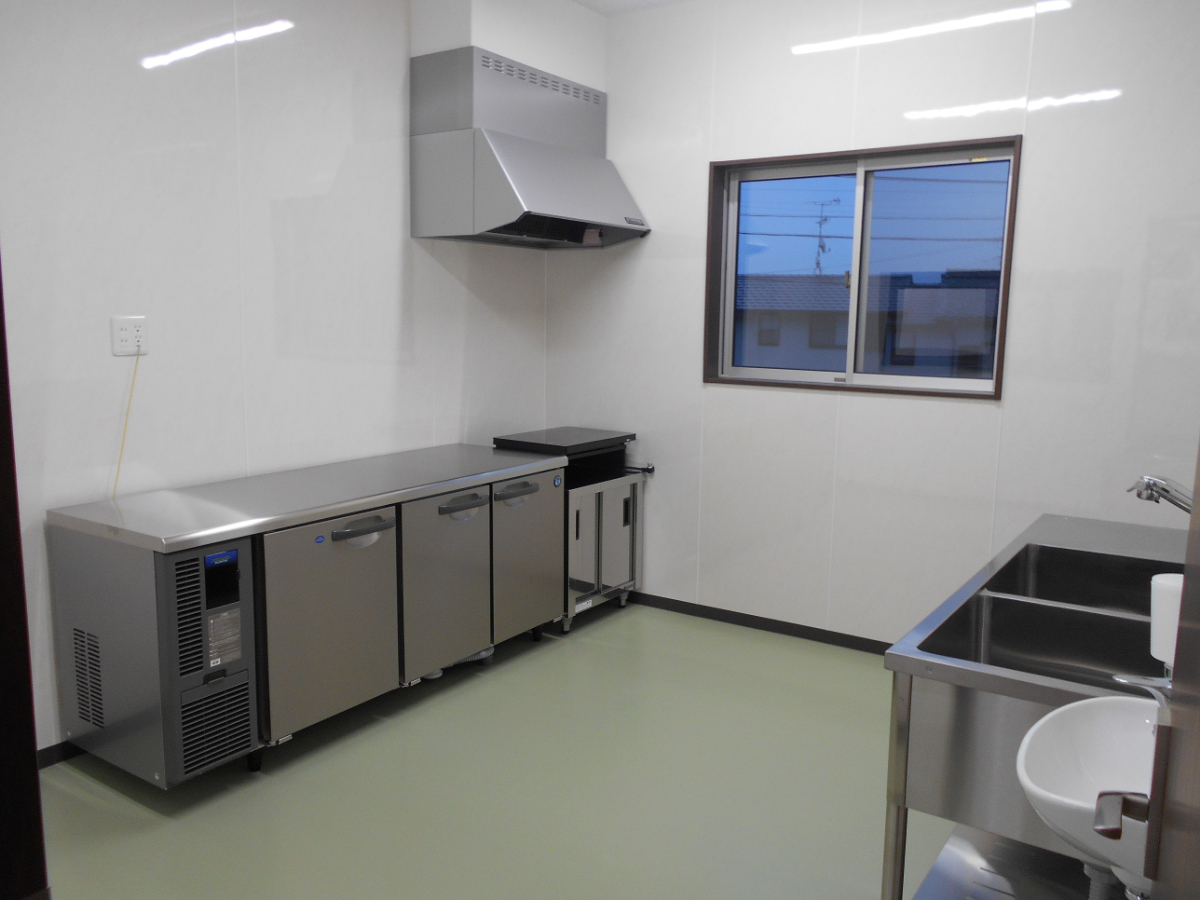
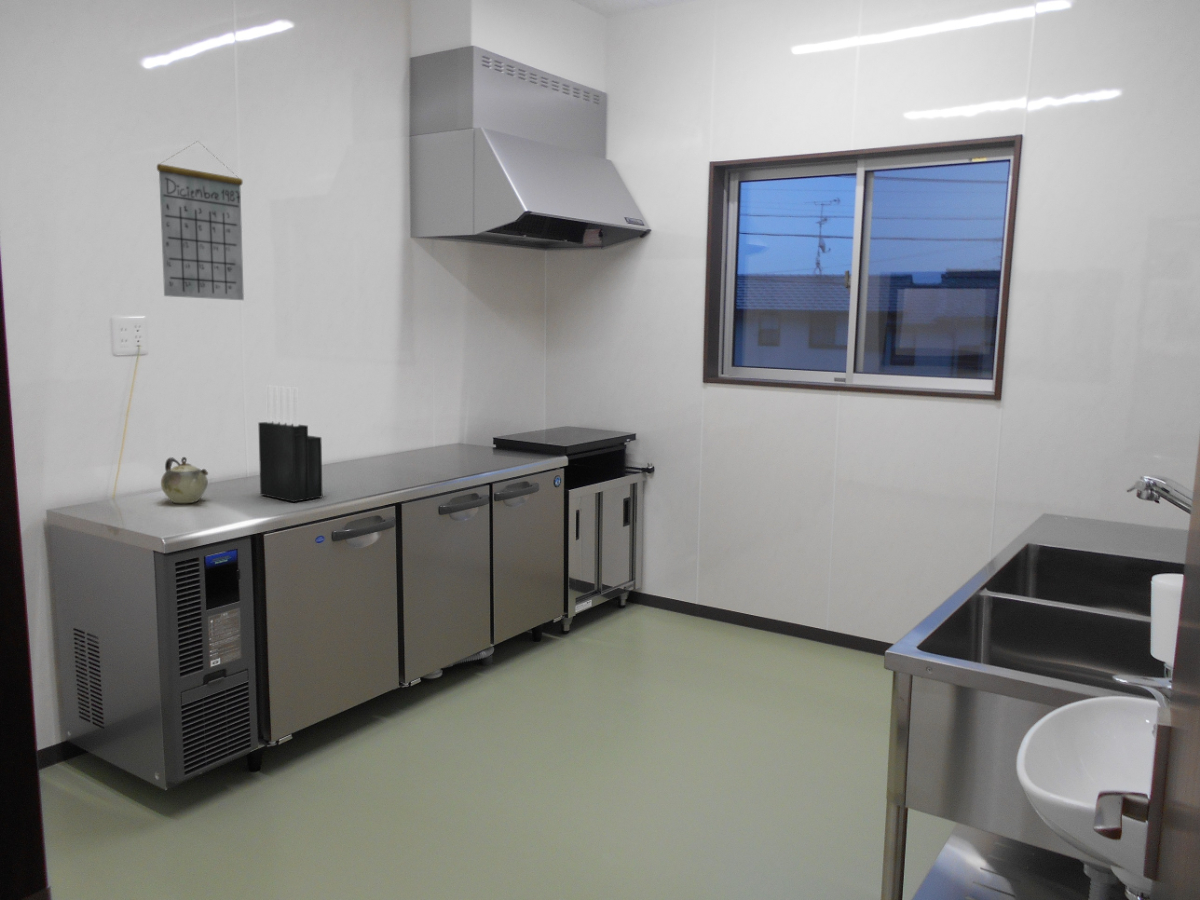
+ teapot [160,456,209,504]
+ calendar [156,140,245,301]
+ knife block [257,384,323,503]
